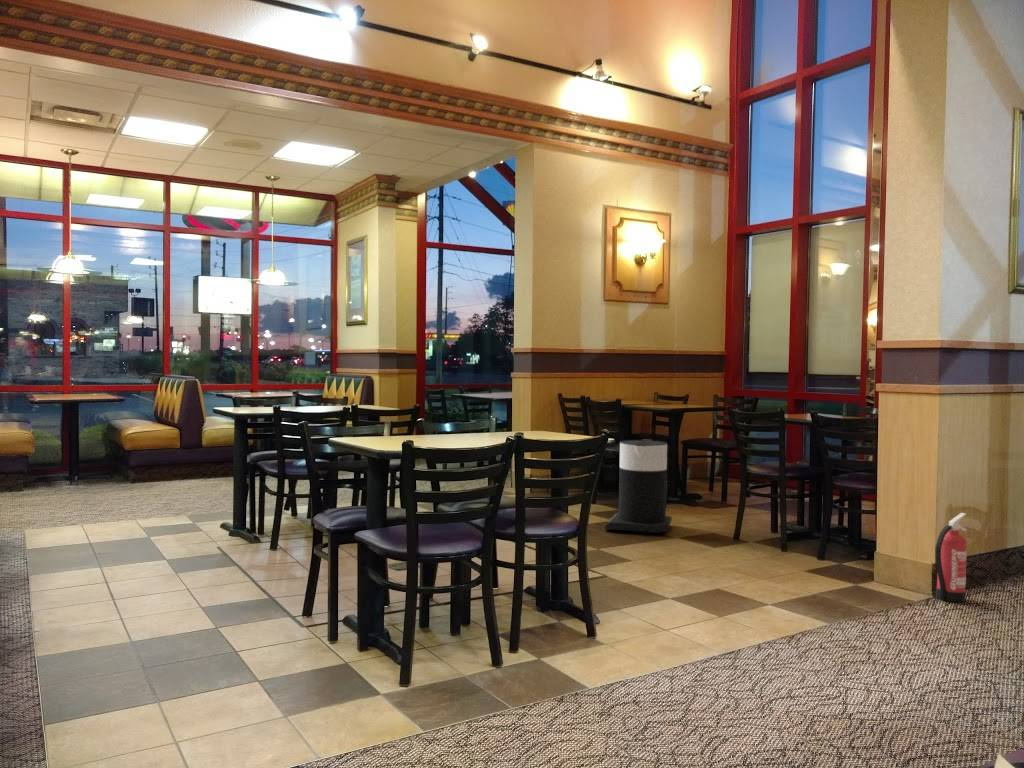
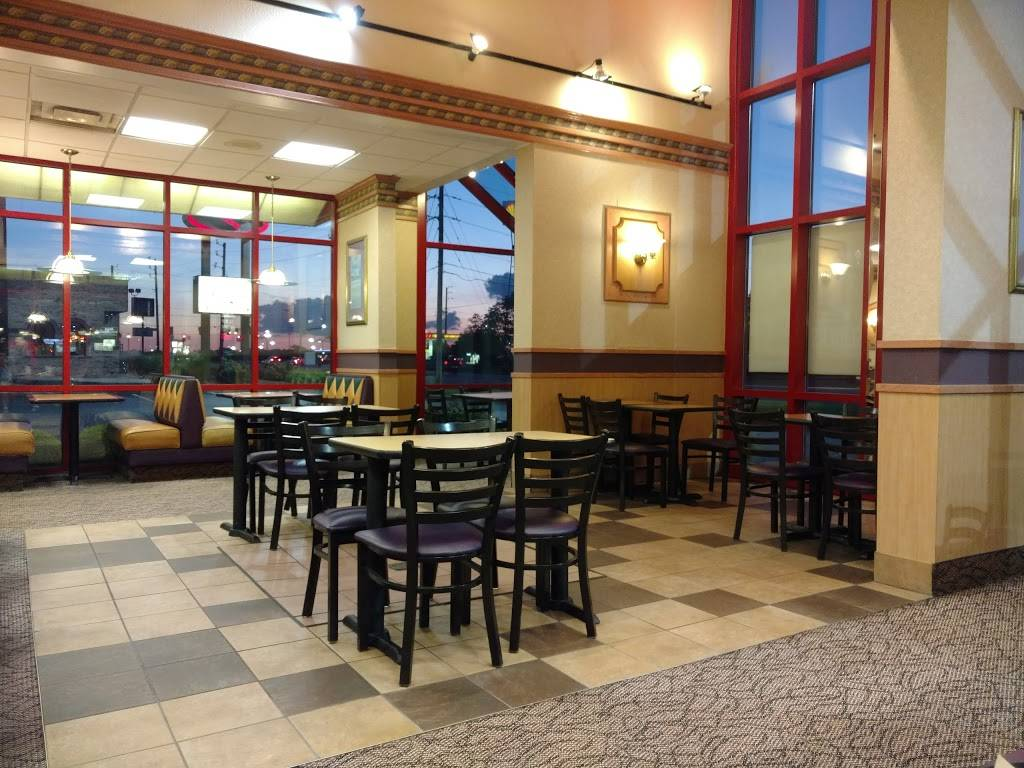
- trash can [604,438,673,535]
- fire extinguisher [934,512,968,603]
